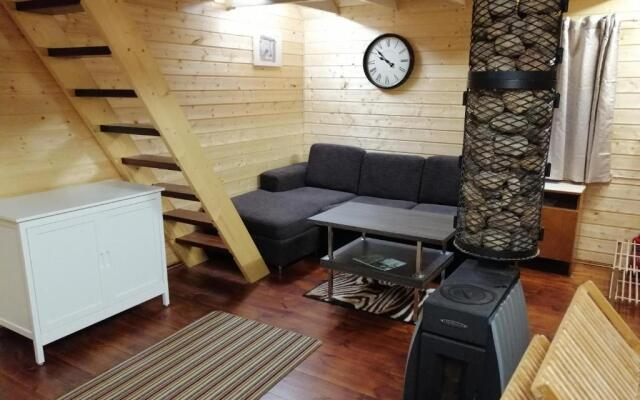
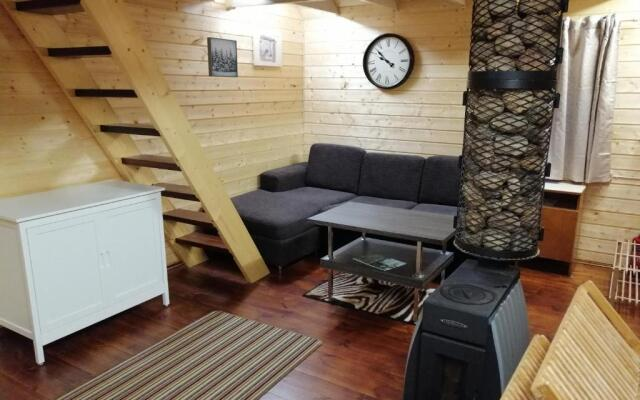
+ wall art [206,36,239,78]
